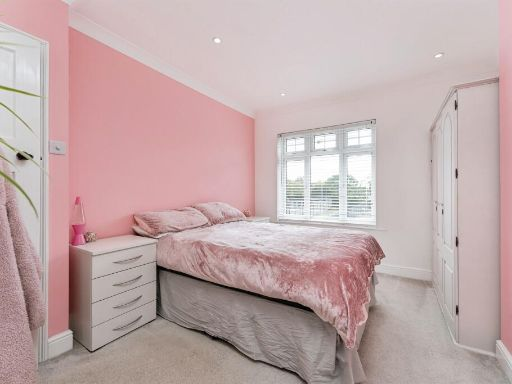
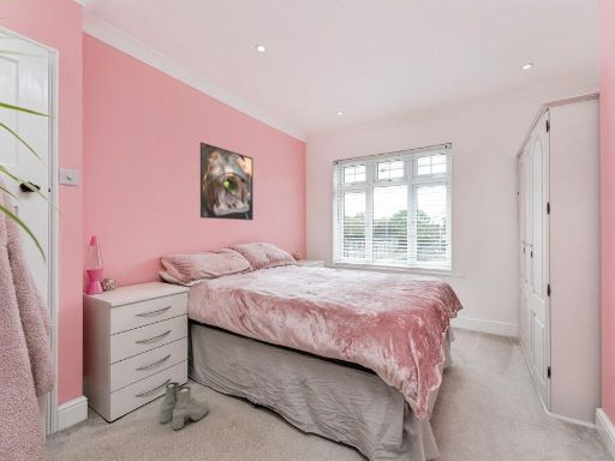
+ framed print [199,142,255,221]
+ boots [159,381,209,431]
